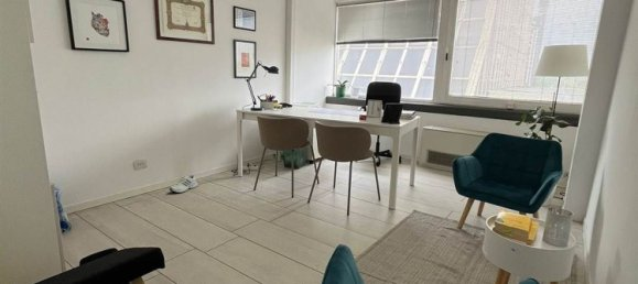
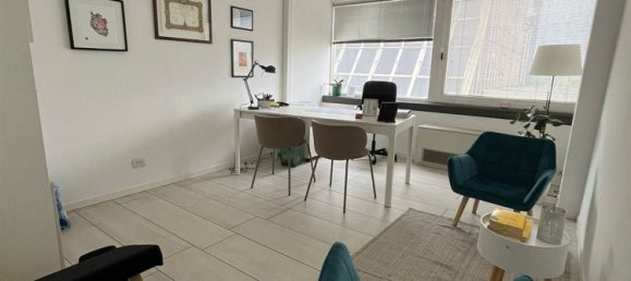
- shoe [169,174,198,194]
